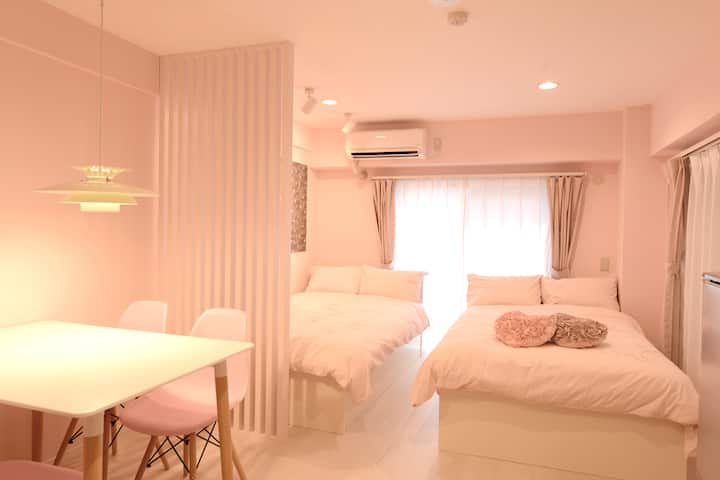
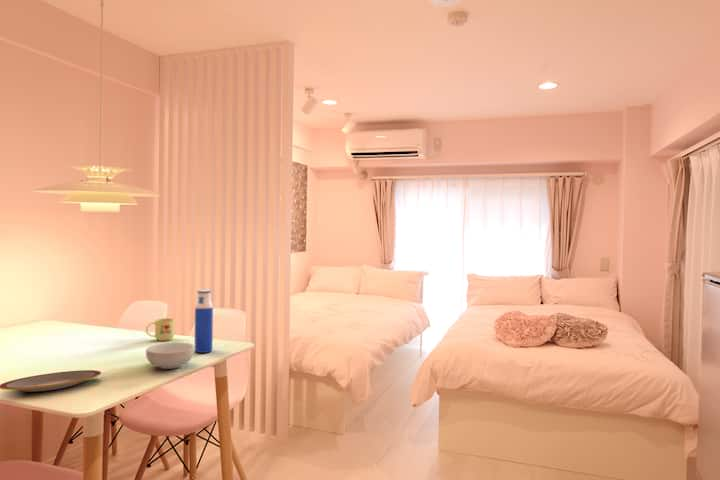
+ plate [0,369,102,393]
+ mug [145,317,176,342]
+ water bottle [194,289,214,354]
+ cereal bowl [145,342,195,370]
